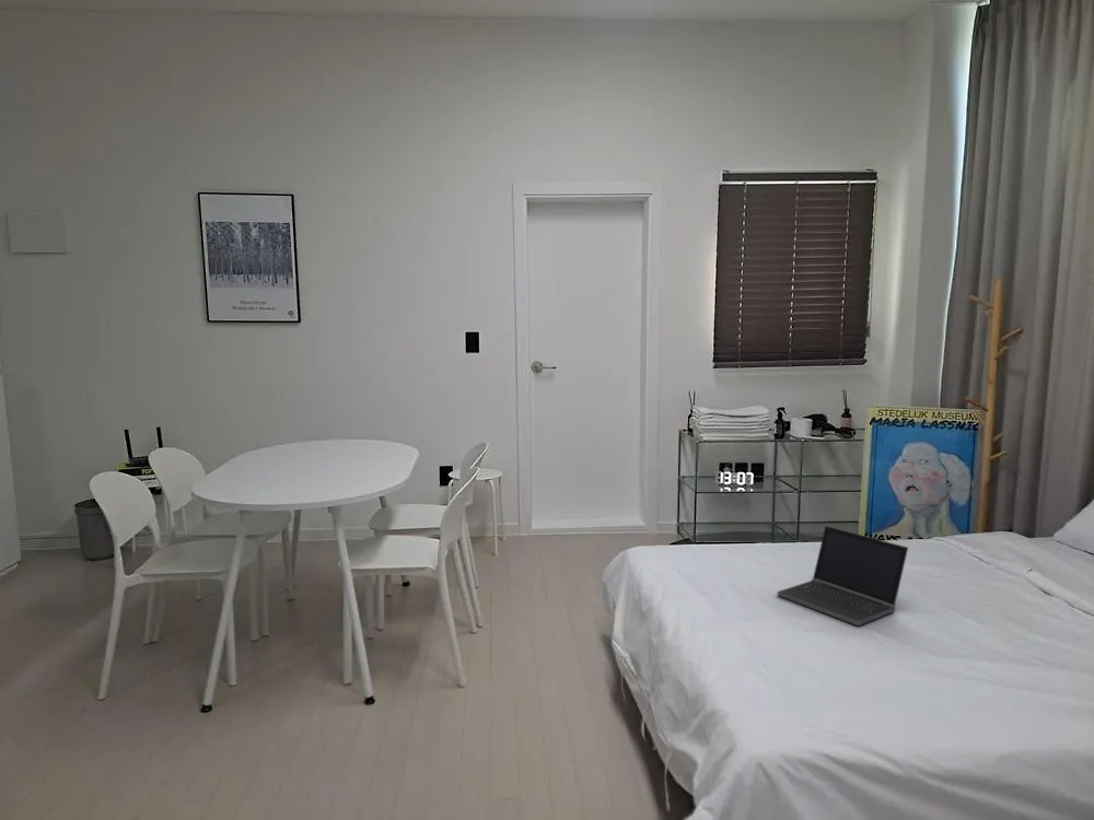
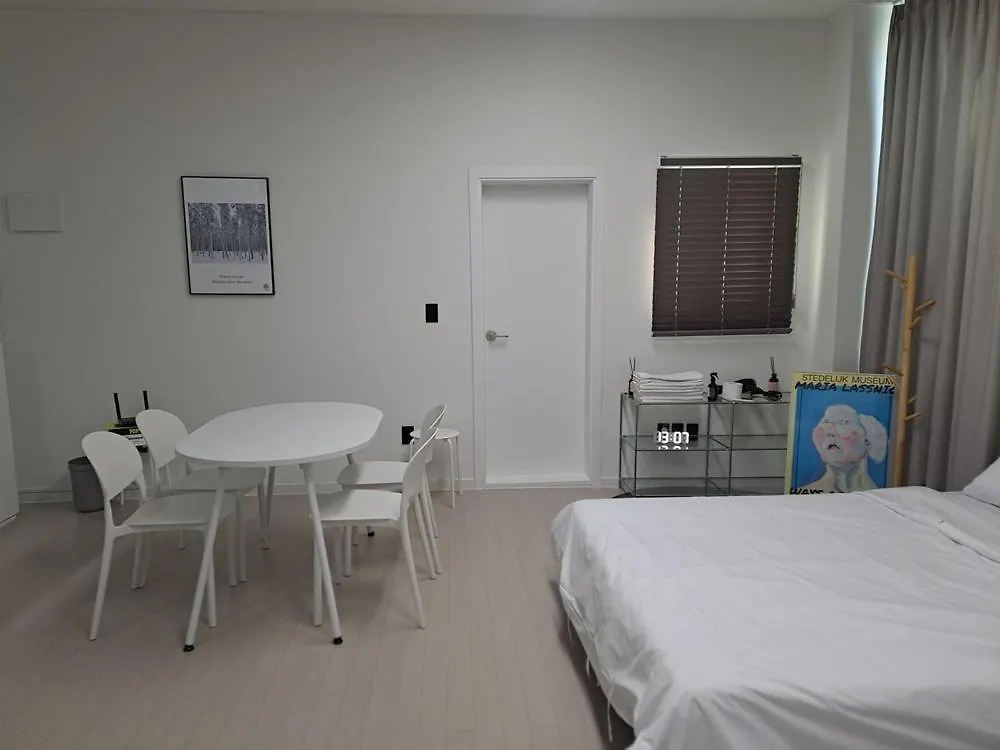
- laptop computer [777,525,909,628]
